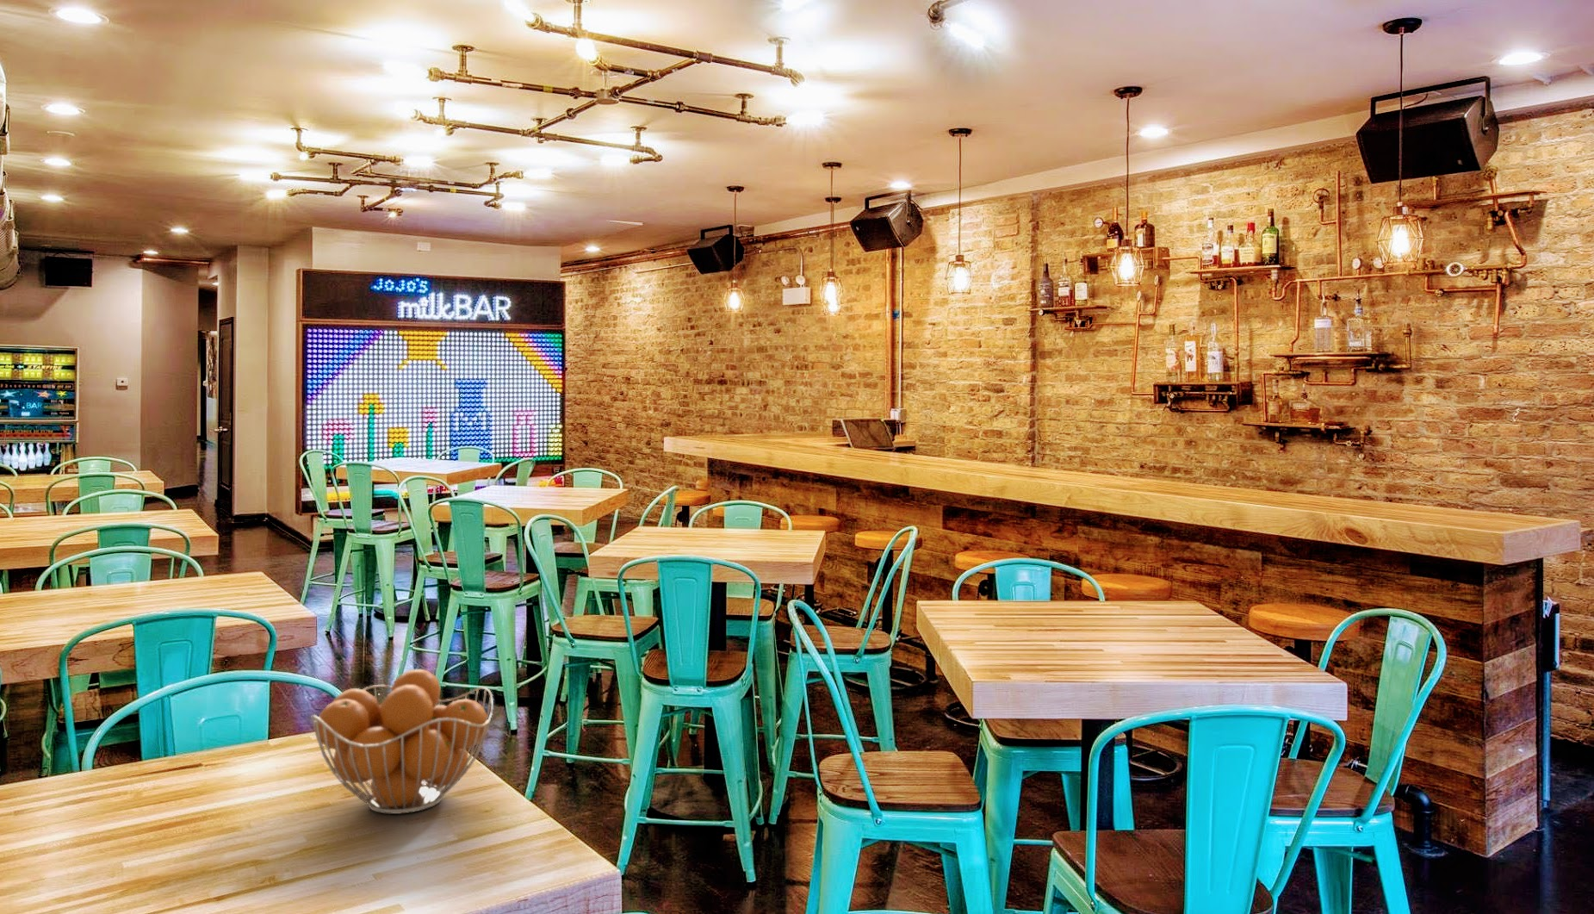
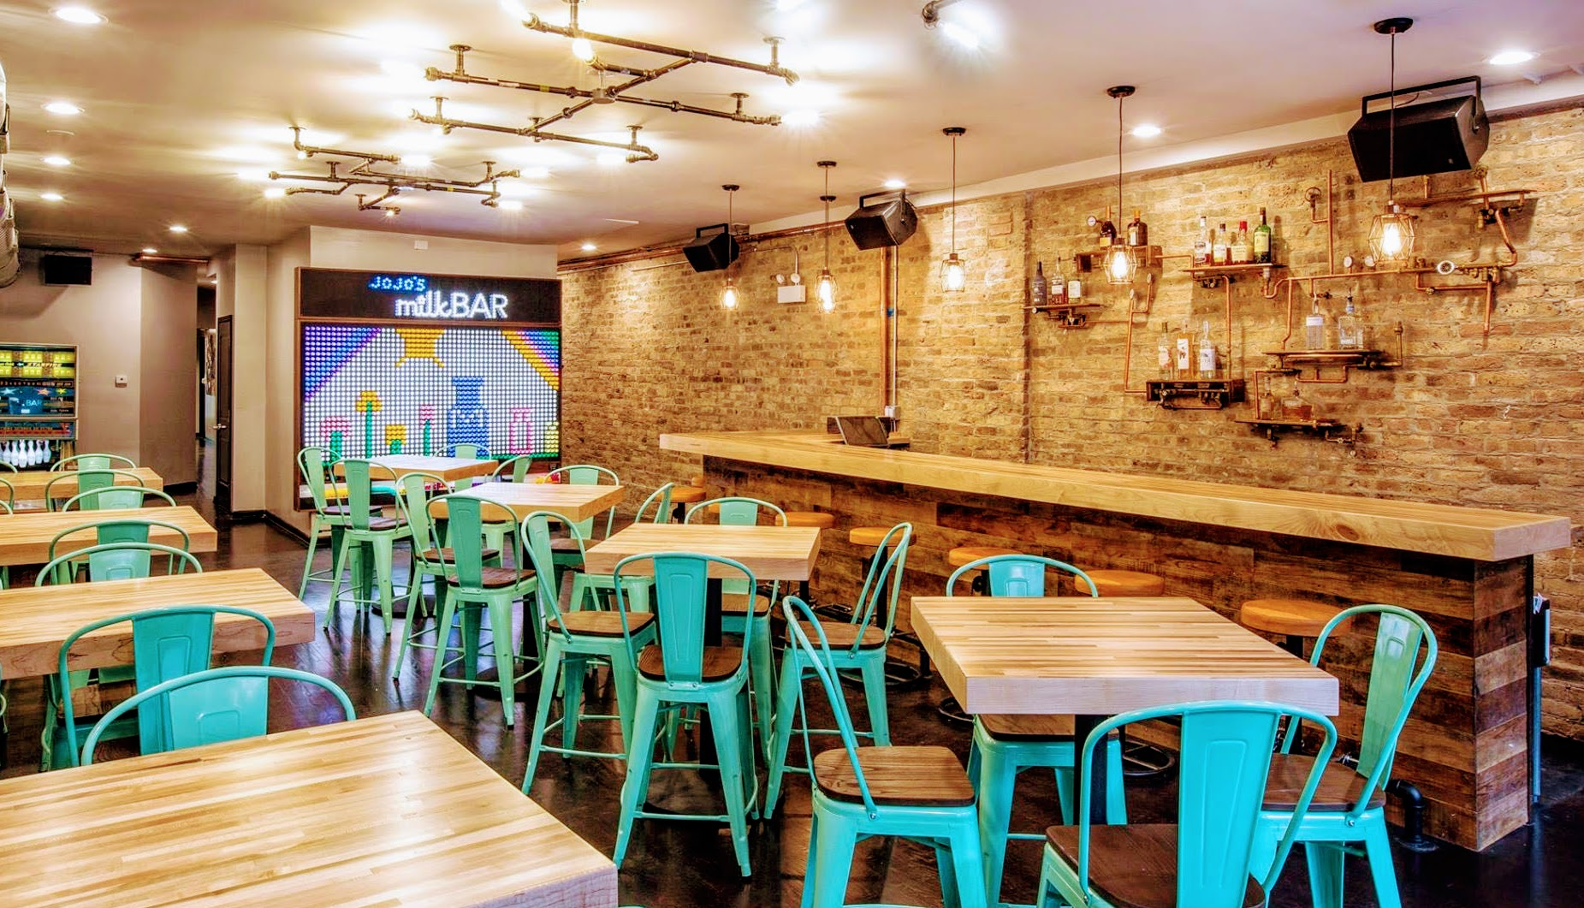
- fruit basket [311,669,495,814]
